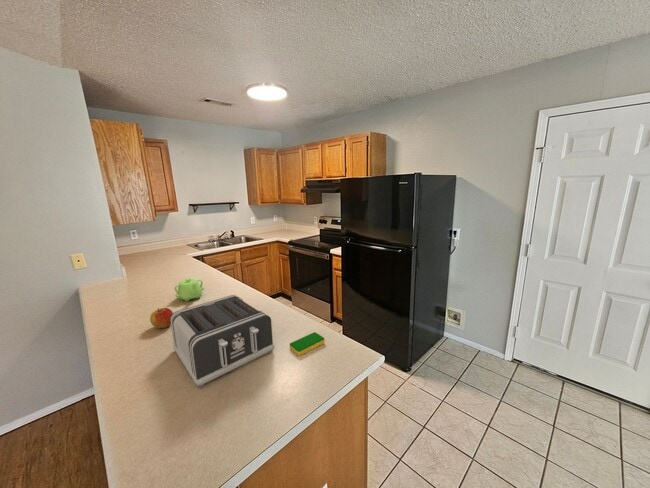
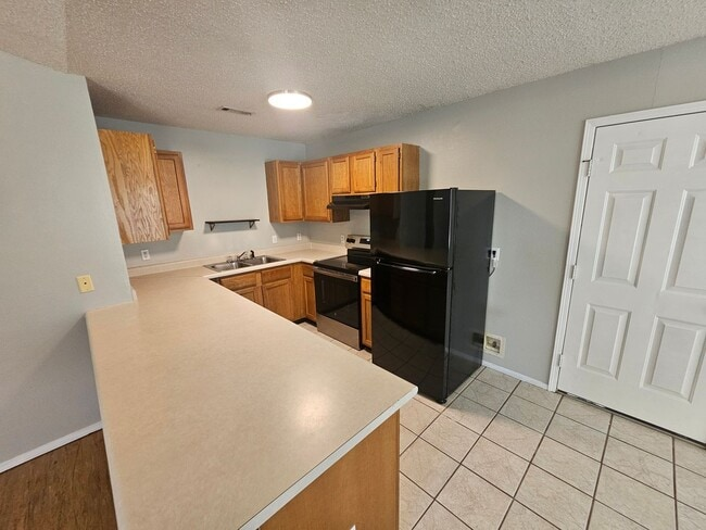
- teapot [173,277,205,302]
- apple [149,307,174,329]
- dish sponge [289,331,325,357]
- toaster [170,294,275,389]
